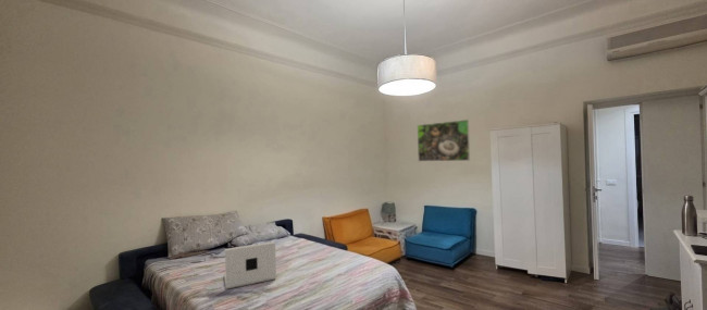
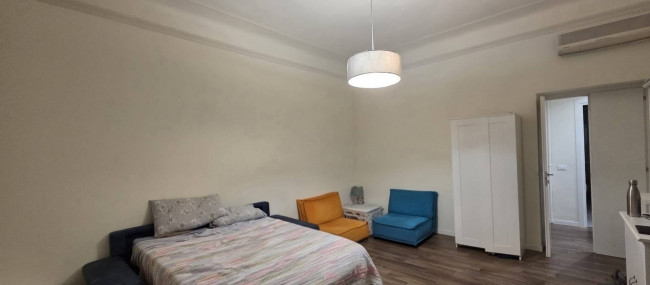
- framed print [417,119,471,162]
- laptop [223,240,277,290]
